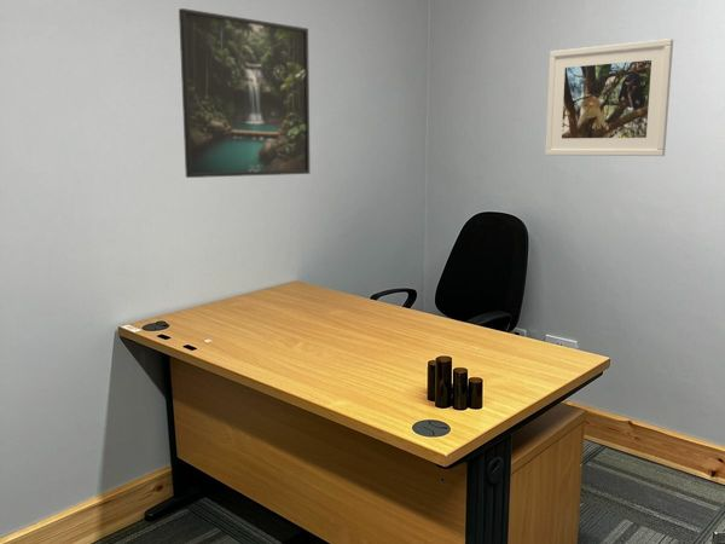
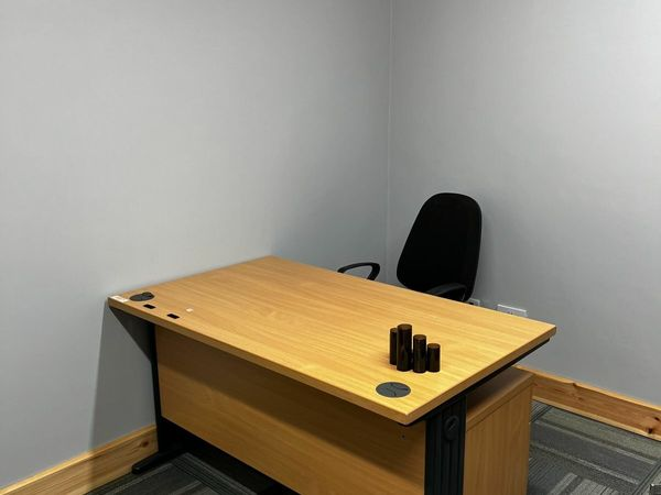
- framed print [544,37,674,157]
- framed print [178,7,311,179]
